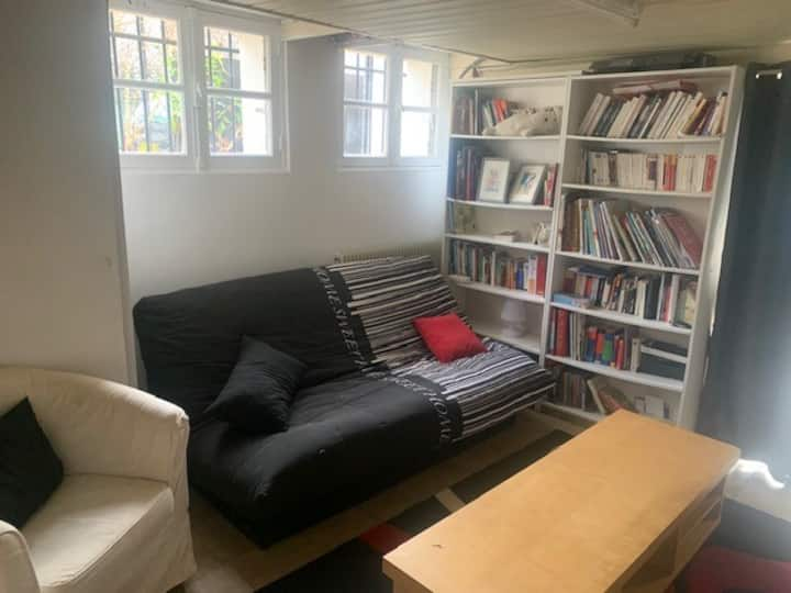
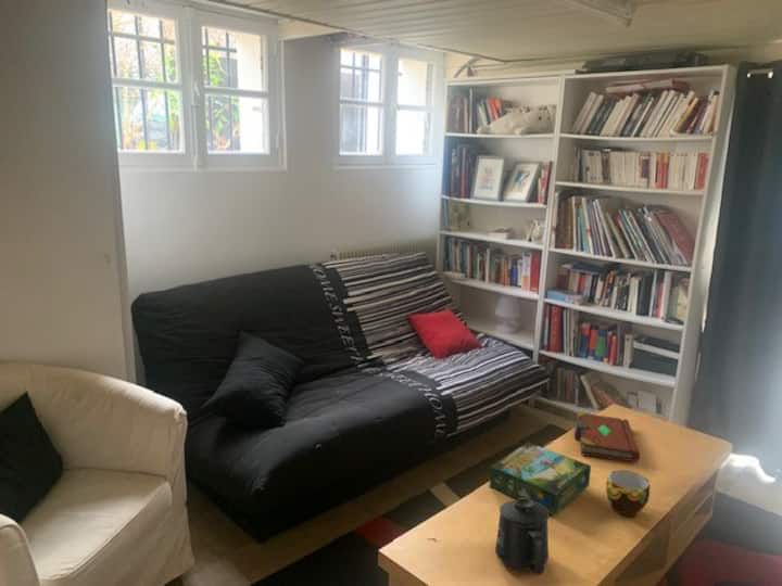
+ mug [494,499,550,576]
+ cup [605,469,651,518]
+ book [573,410,641,463]
+ board game [488,441,592,517]
